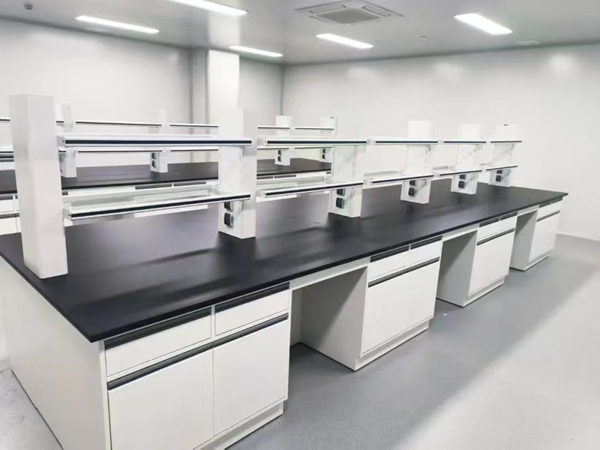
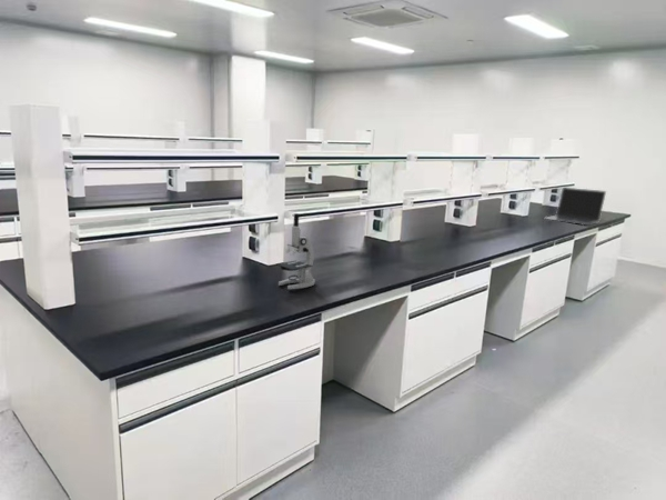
+ laptop [544,187,607,226]
+ microscope [275,212,316,291]
